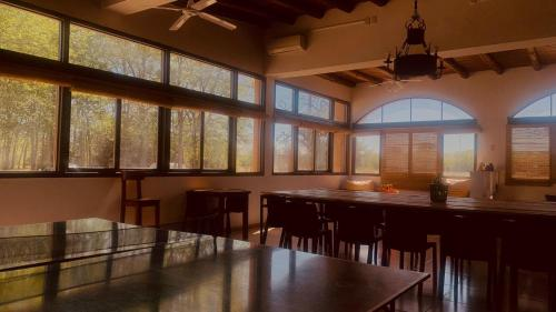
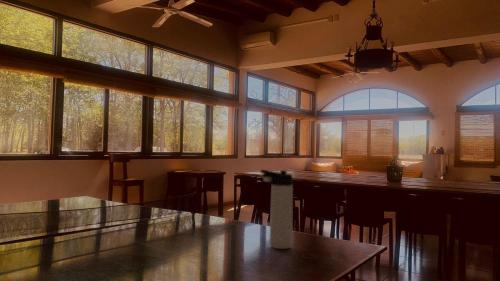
+ thermos bottle [260,169,294,250]
